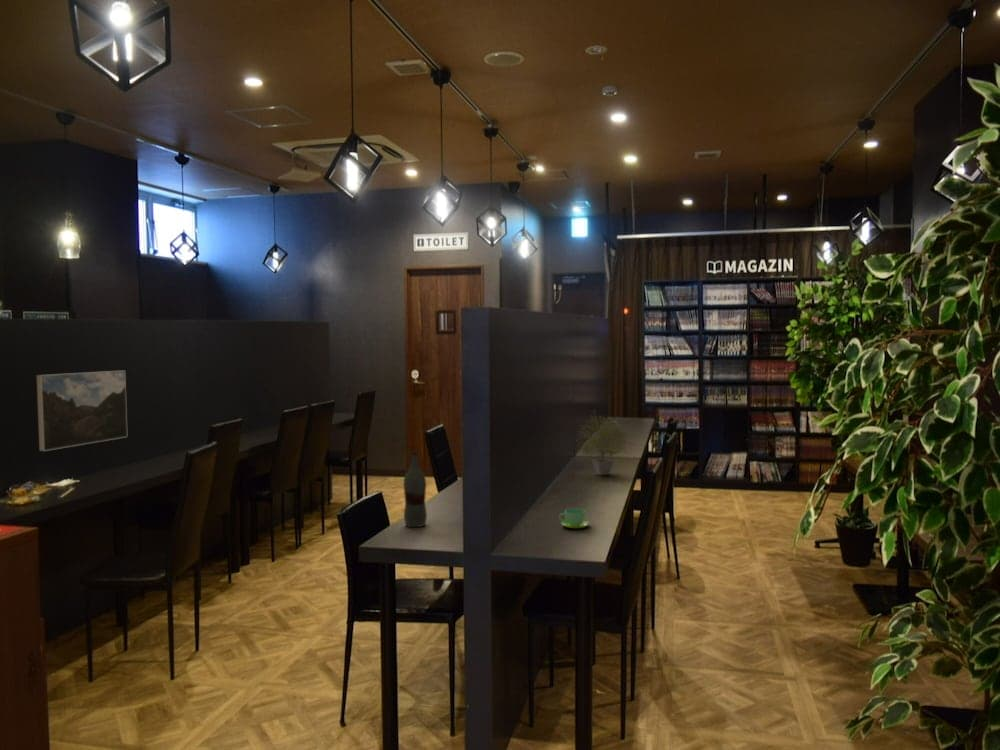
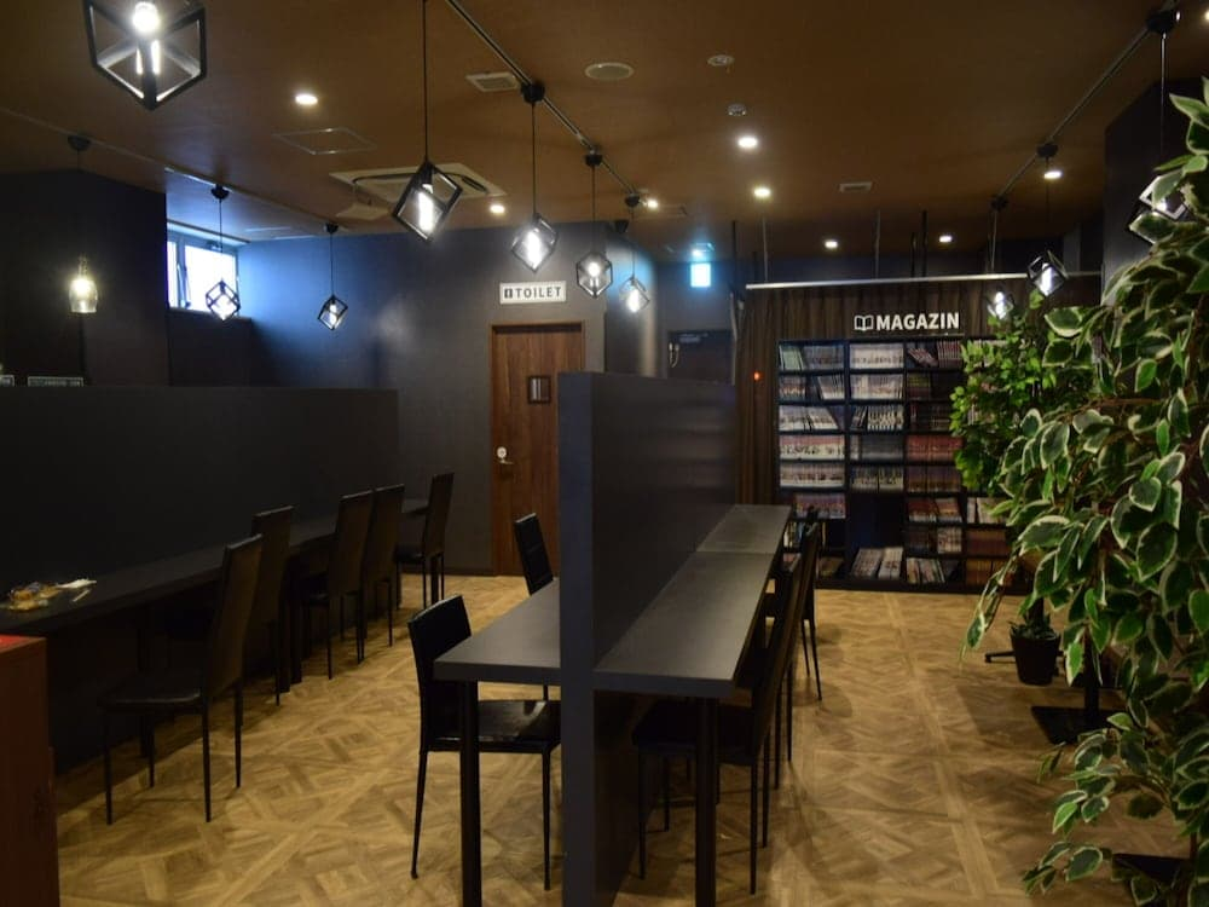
- cup [558,508,591,529]
- potted plant [575,410,627,476]
- bottle [402,451,428,528]
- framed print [35,370,128,452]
